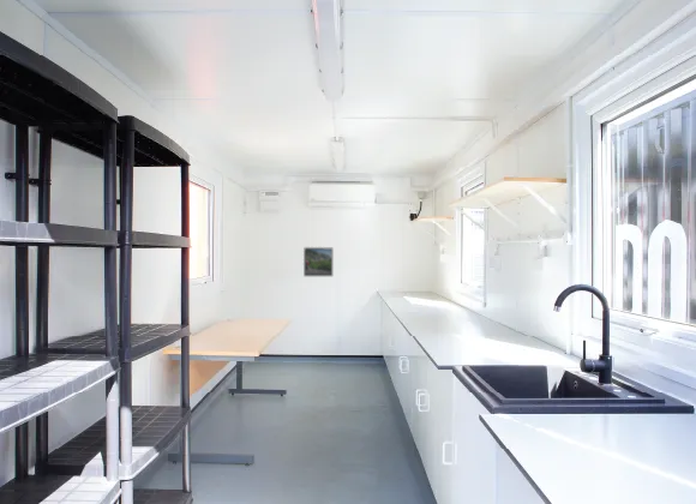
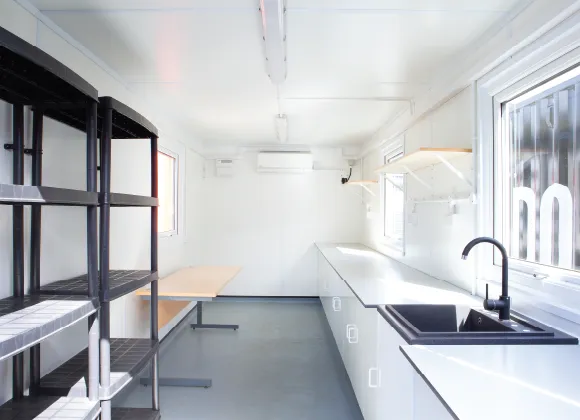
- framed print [302,246,334,277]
